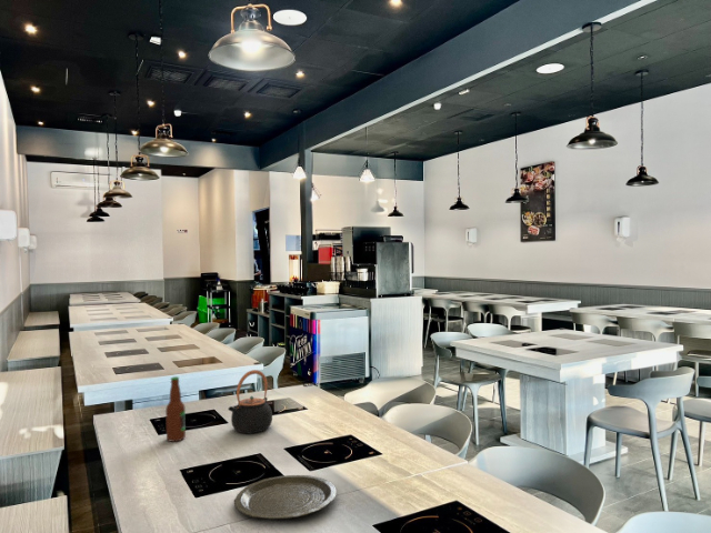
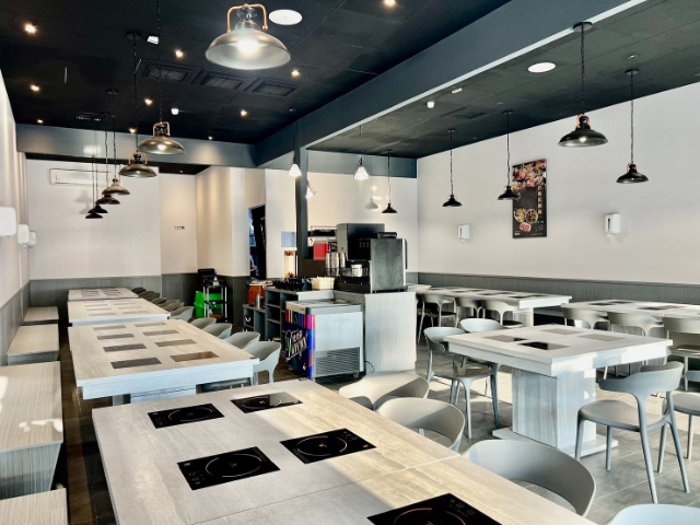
- plate [233,474,338,520]
- bottle [164,375,187,443]
- teapot [227,369,273,435]
